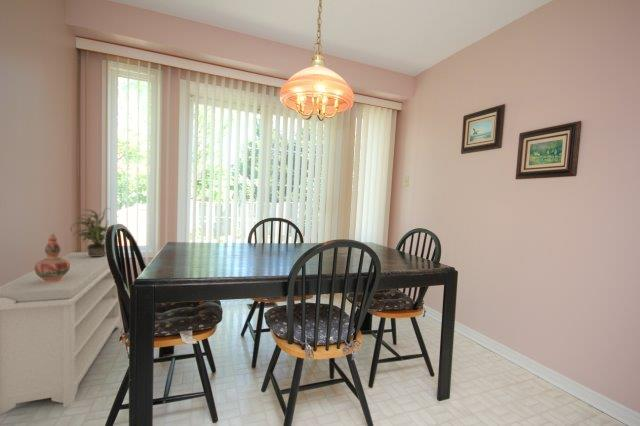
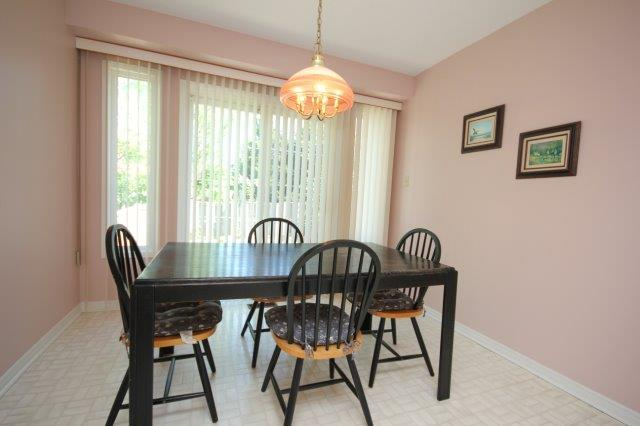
- potted plant [70,207,112,256]
- bench [0,251,121,416]
- decorative vase [33,232,70,283]
